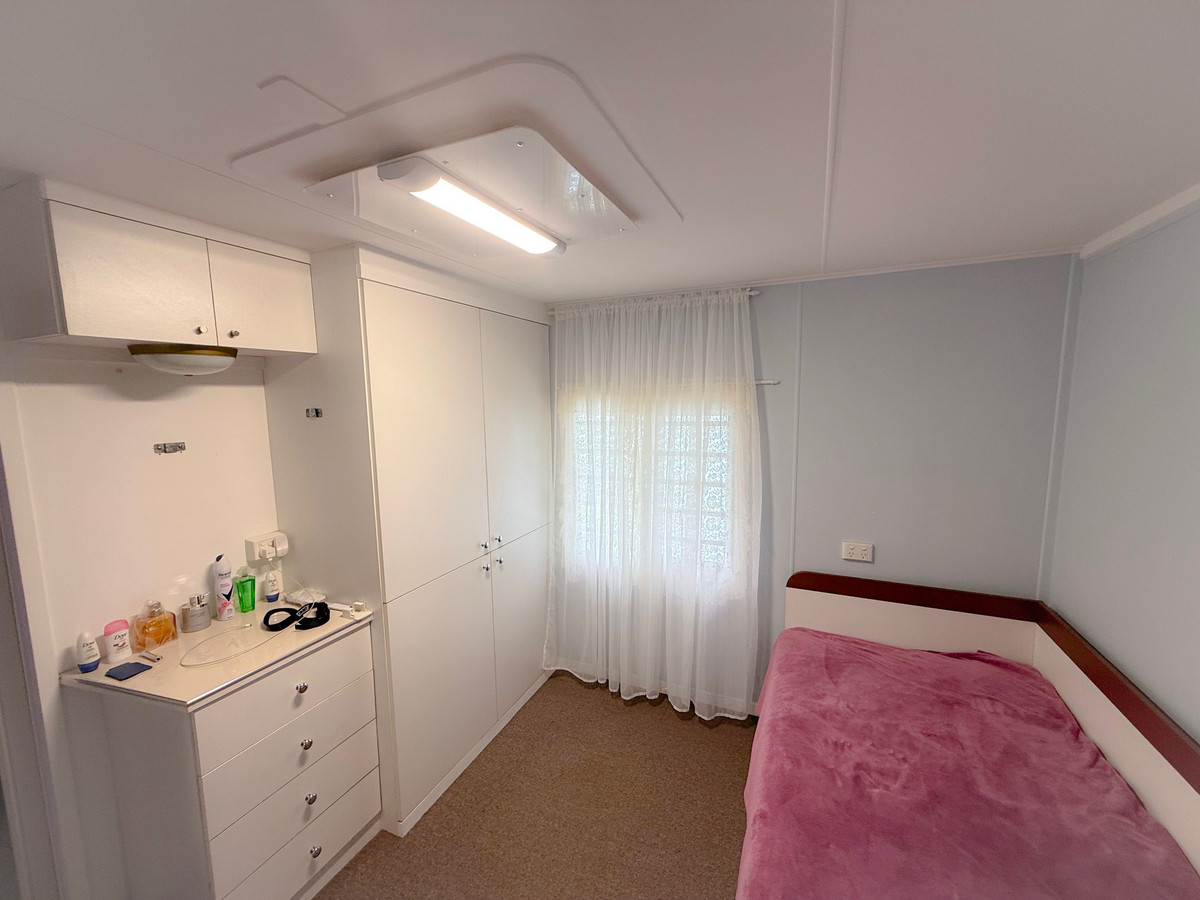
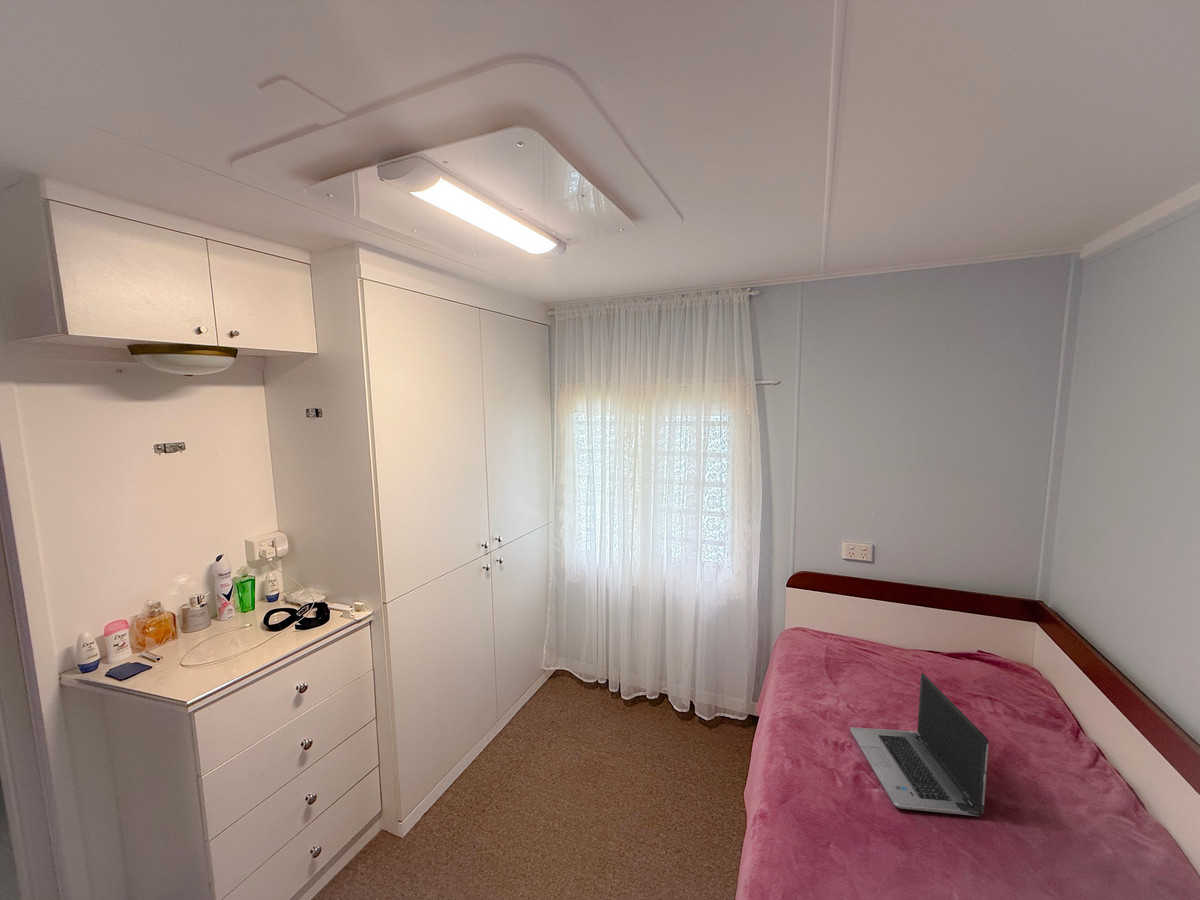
+ laptop computer [849,672,990,817]
